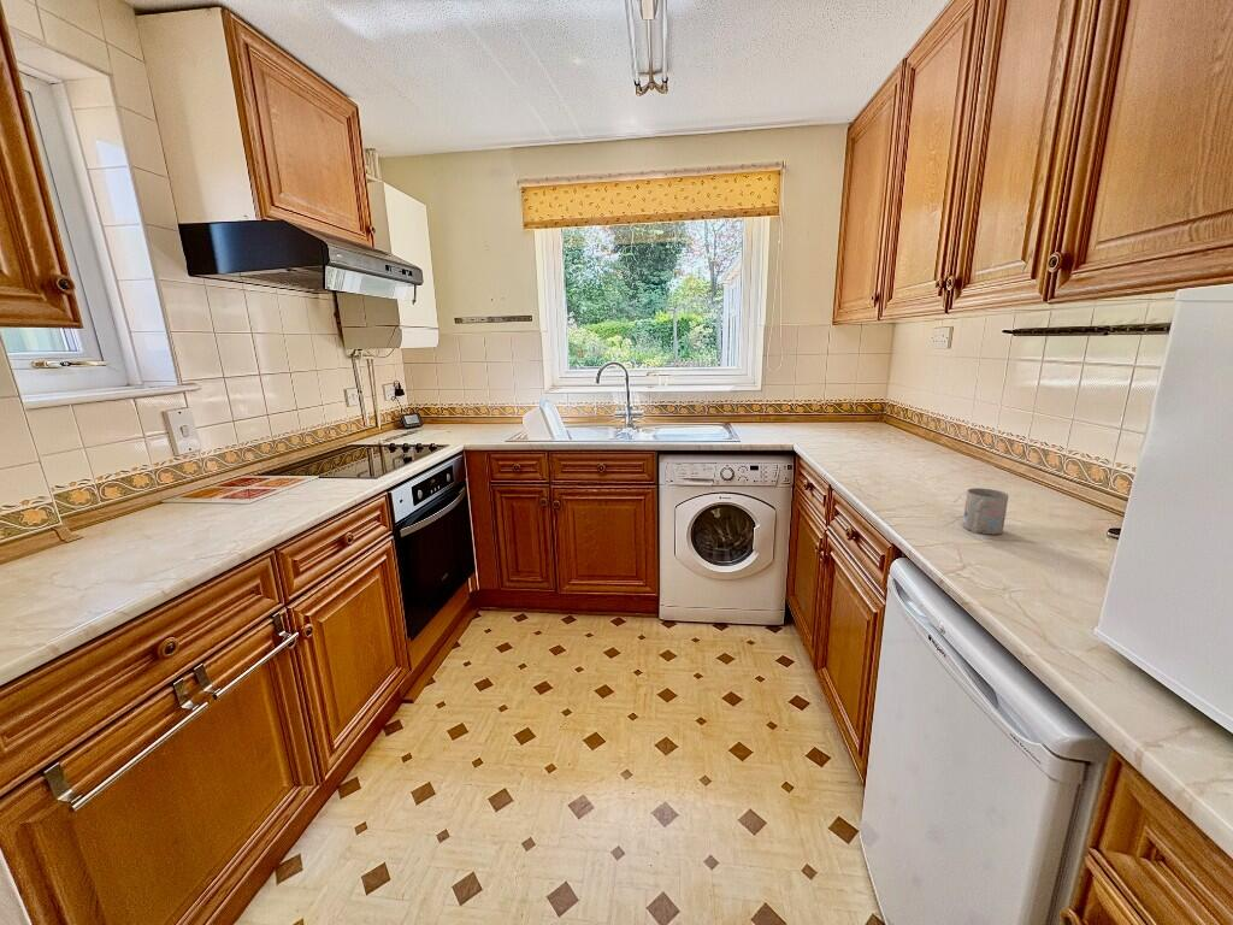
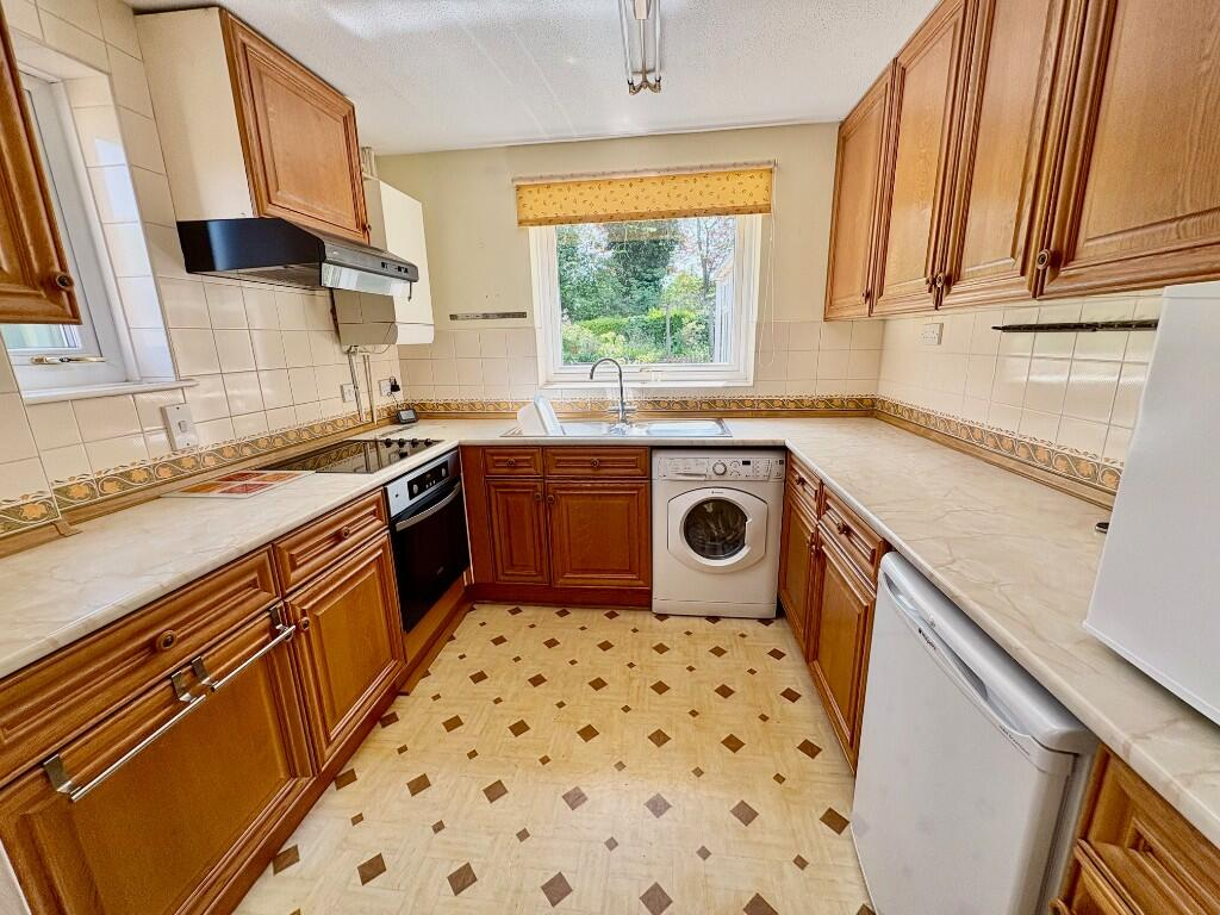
- mug [961,487,1010,536]
